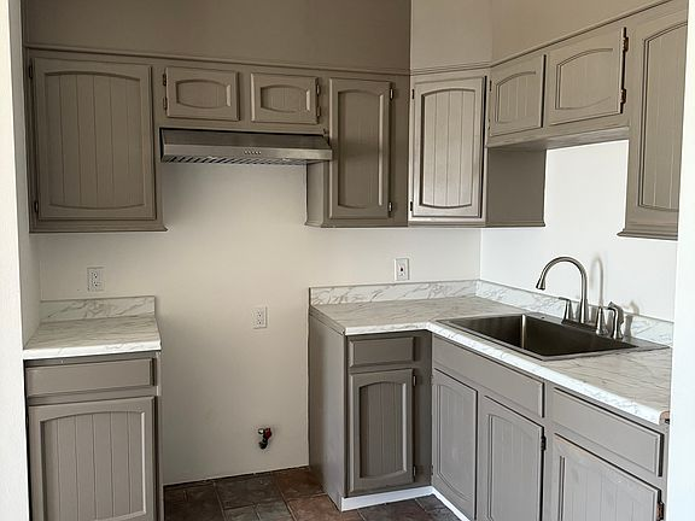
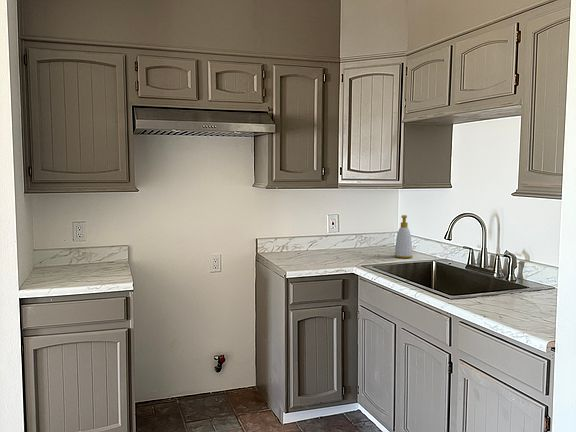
+ soap bottle [394,214,413,259]
